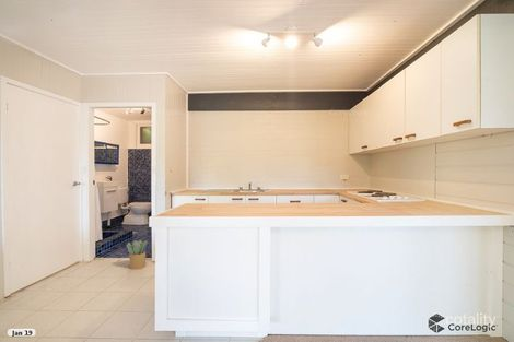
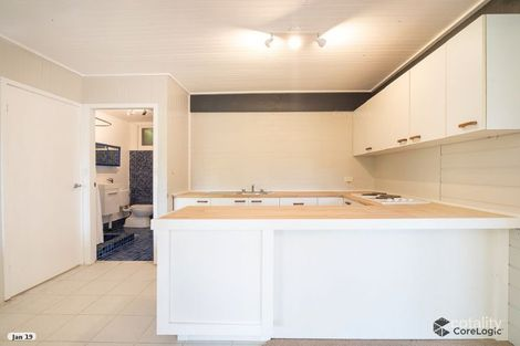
- potted plant [126,239,148,270]
